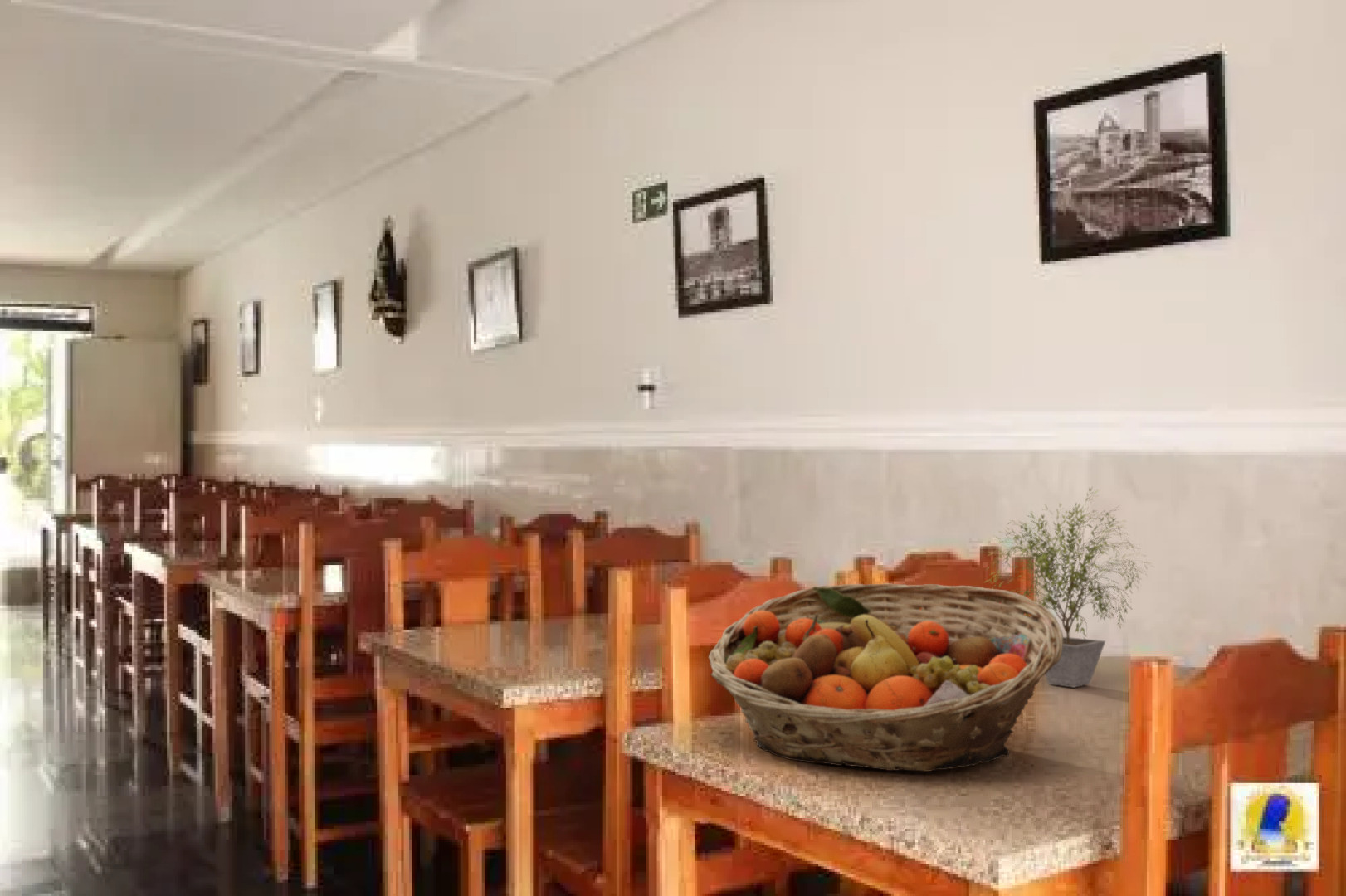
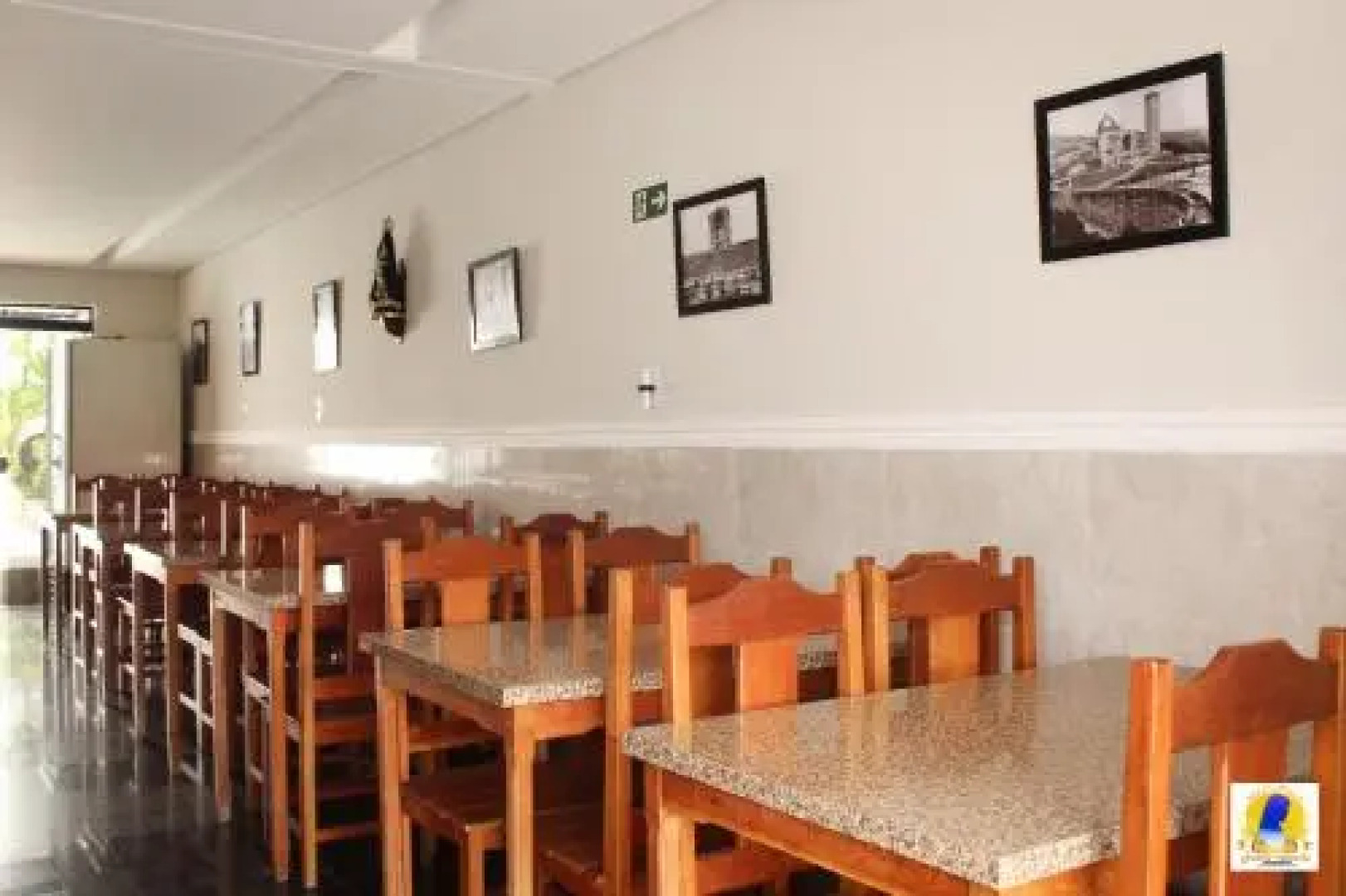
- fruit basket [708,583,1064,772]
- potted plant [980,486,1156,689]
